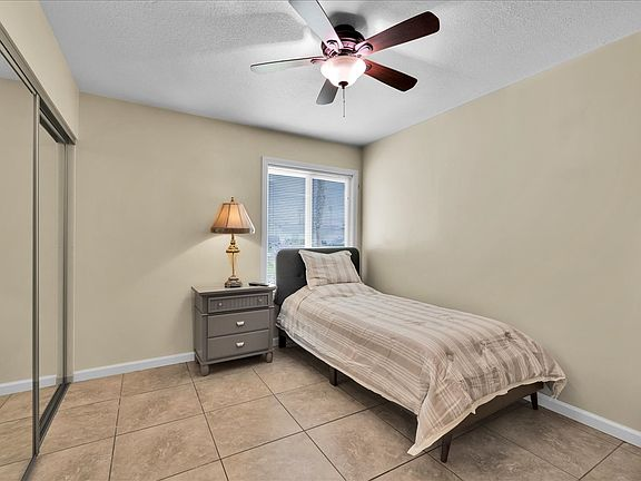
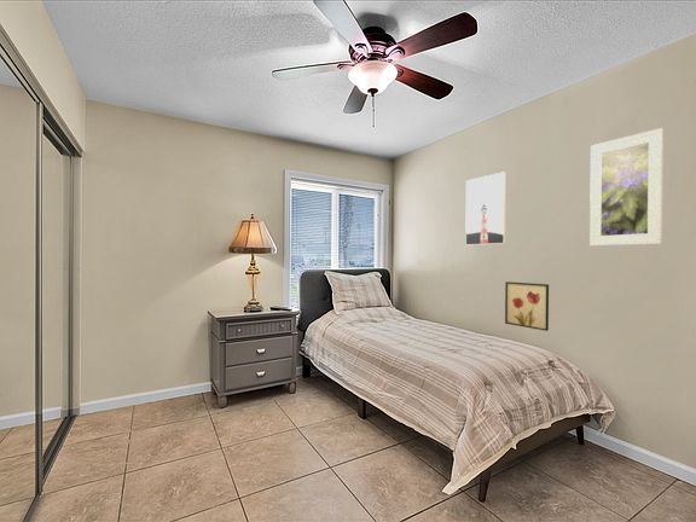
+ wall art [504,280,550,332]
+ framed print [588,127,665,246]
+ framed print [464,170,507,246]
